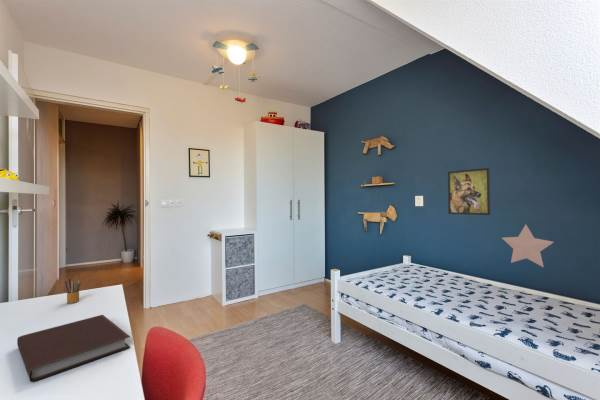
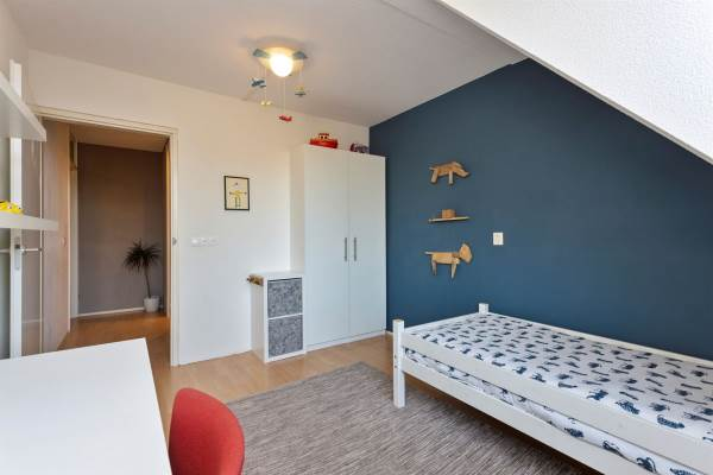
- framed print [447,167,492,216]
- pencil box [64,277,82,304]
- notebook [16,314,131,383]
- decorative star [501,224,554,268]
